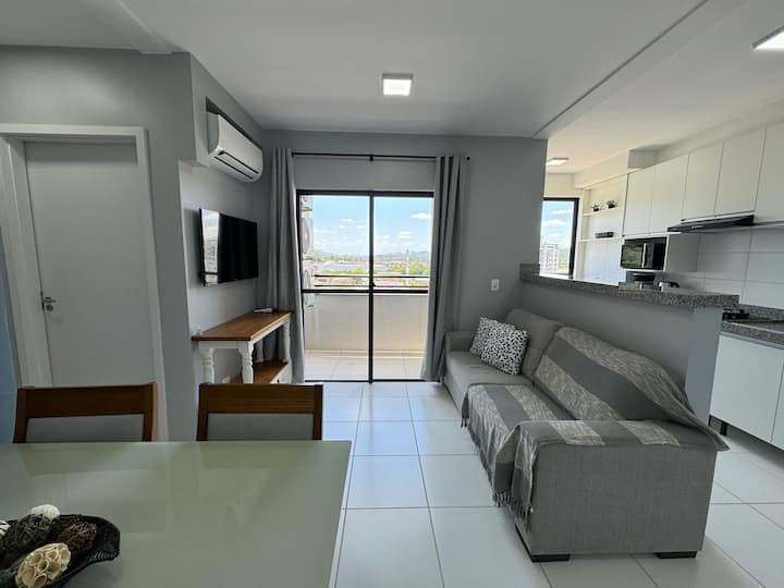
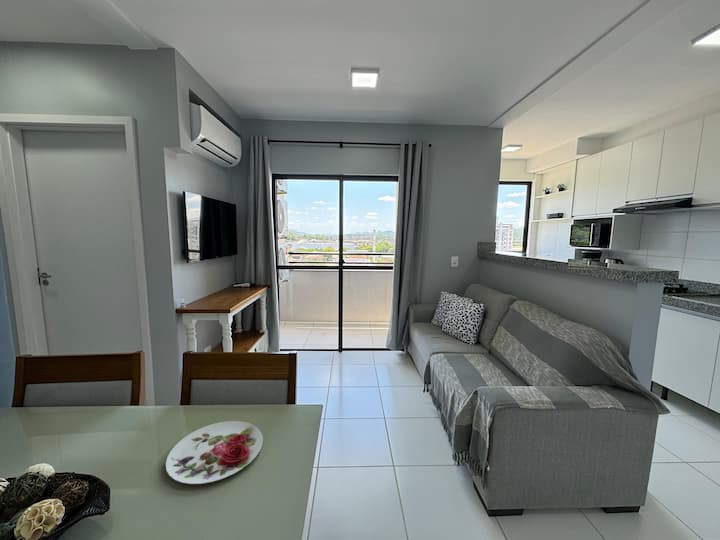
+ plate [165,420,264,485]
